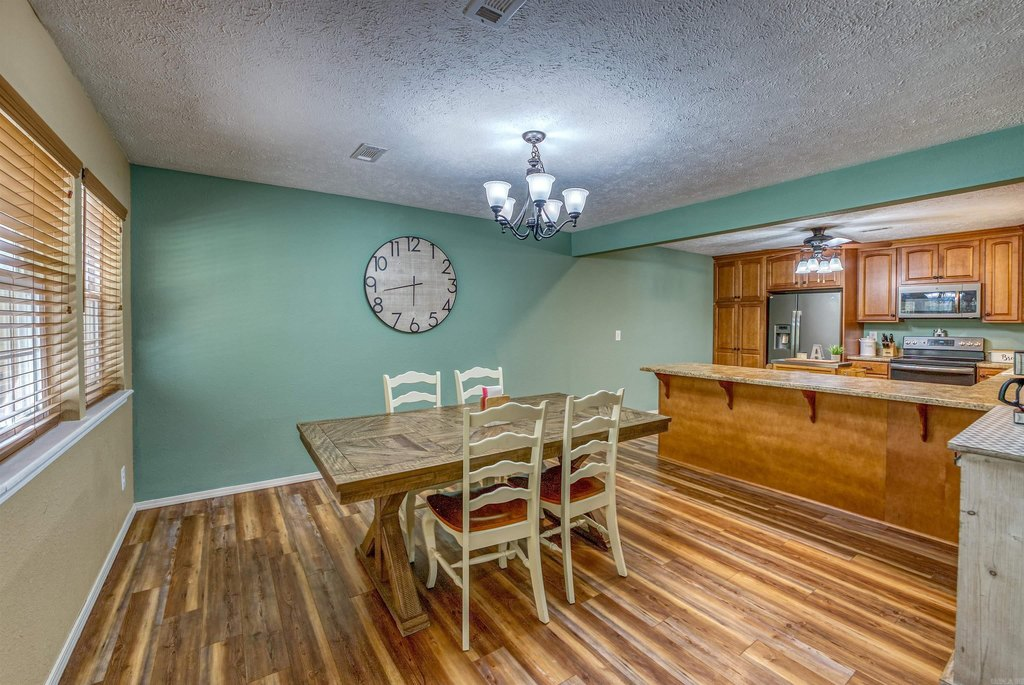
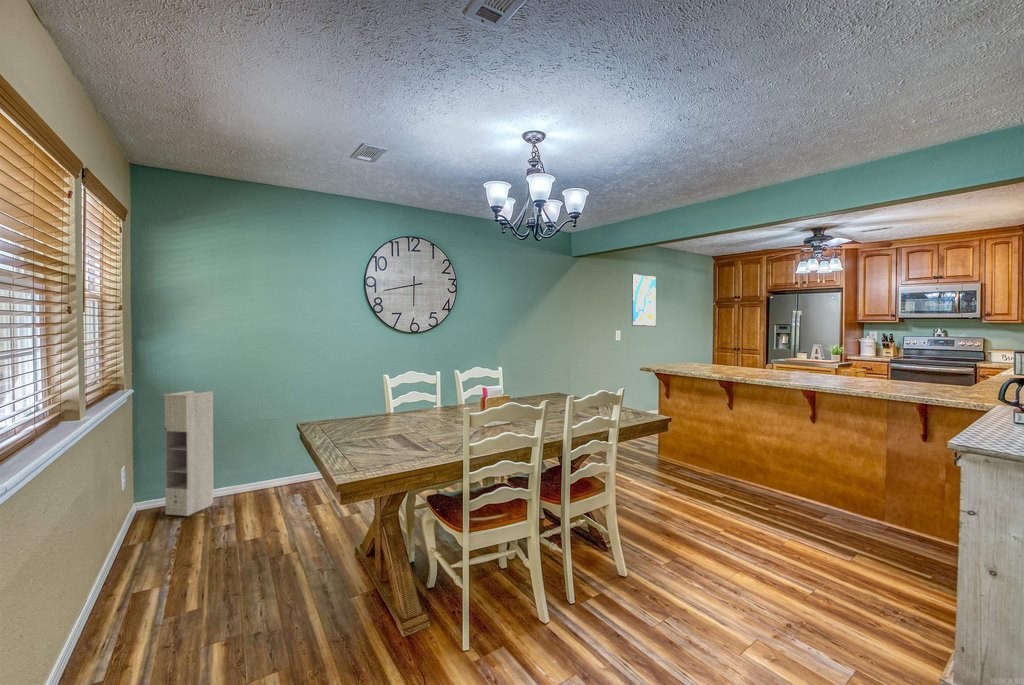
+ cabinet [162,390,215,517]
+ wall art [631,273,657,327]
